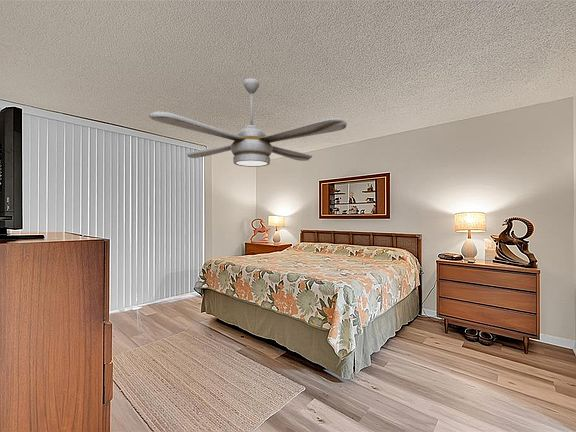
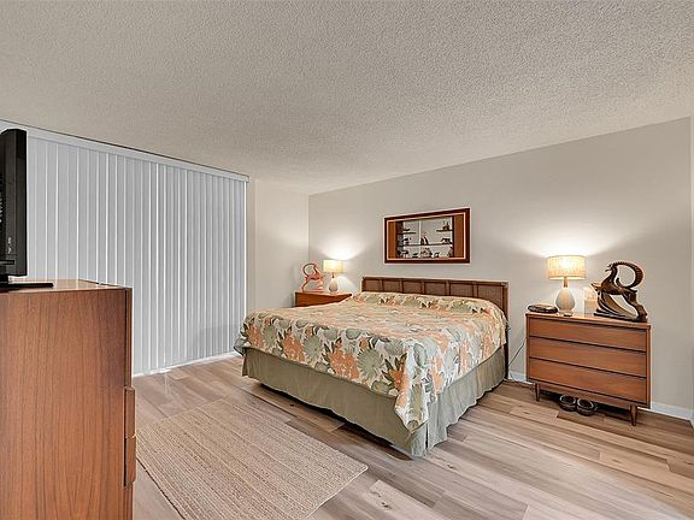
- ceiling fan [148,77,348,168]
